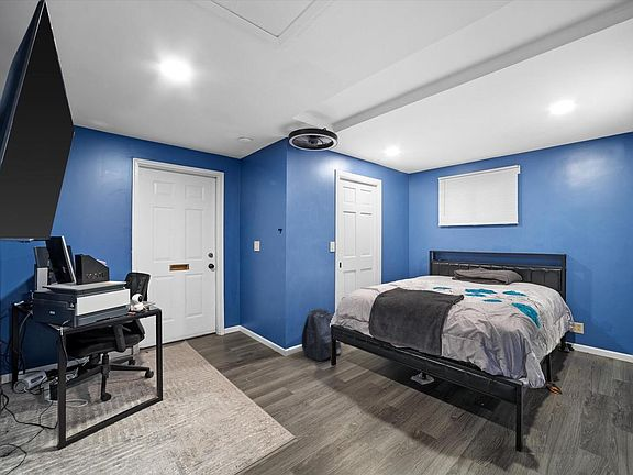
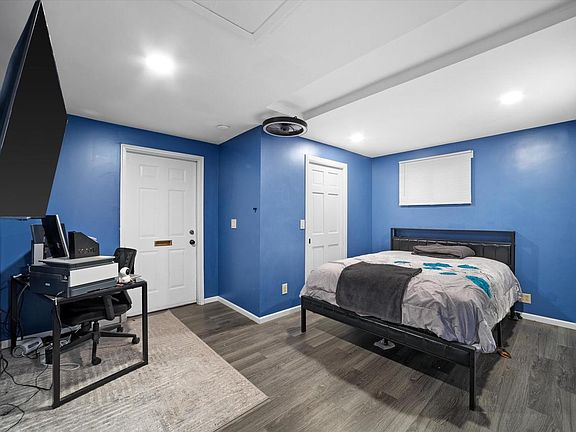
- backpack [301,307,343,362]
